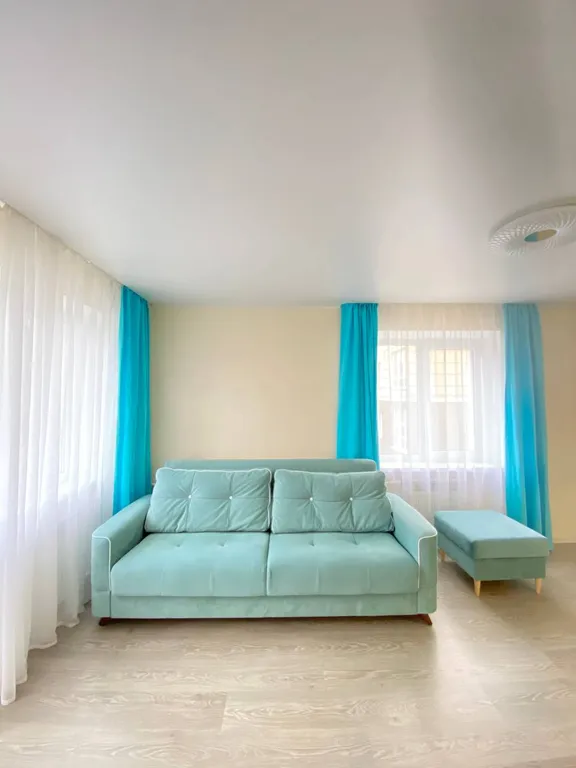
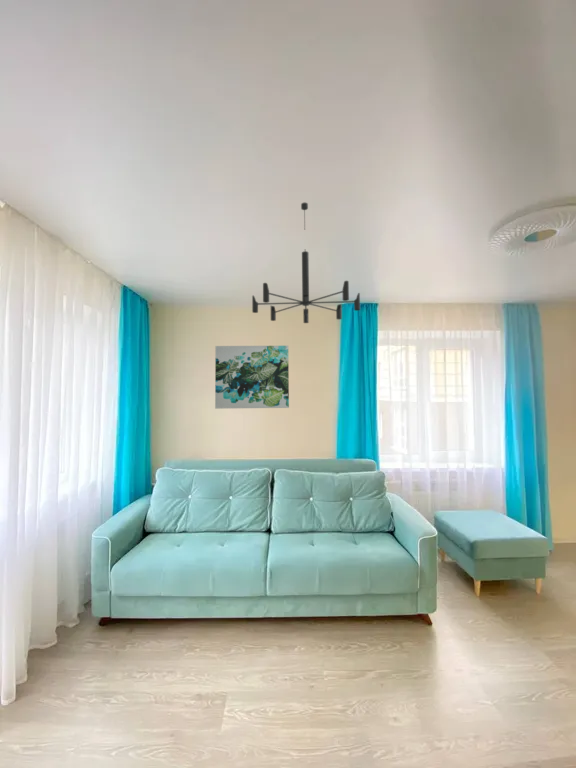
+ chandelier [251,202,361,324]
+ wall art [214,345,290,410]
